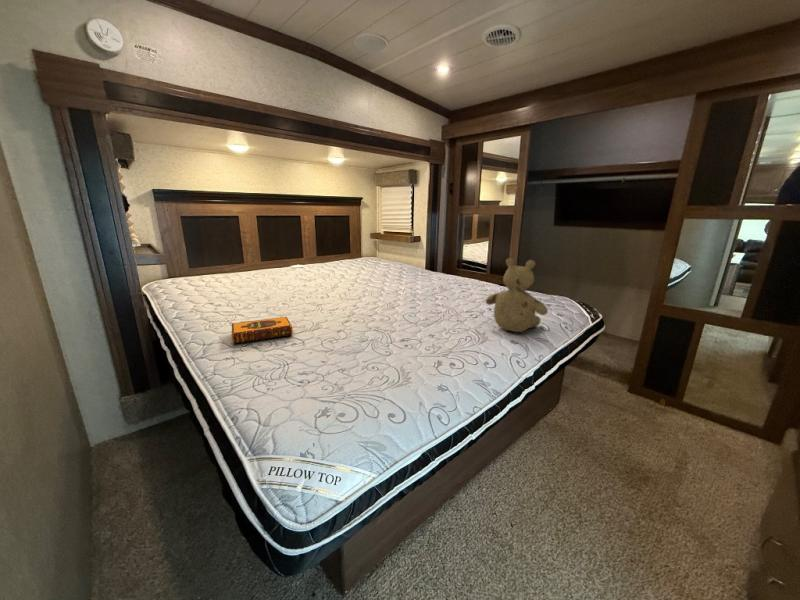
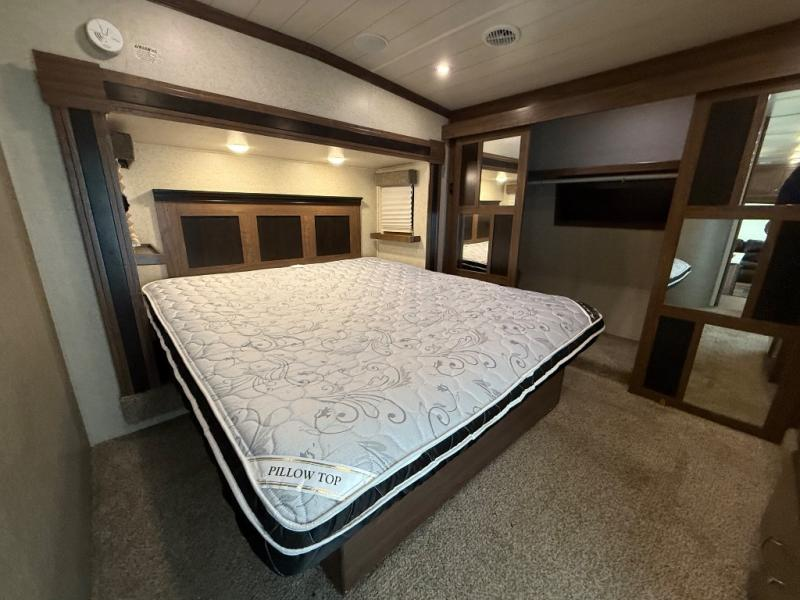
- hardback book [231,316,294,345]
- teddy bear [485,257,549,333]
